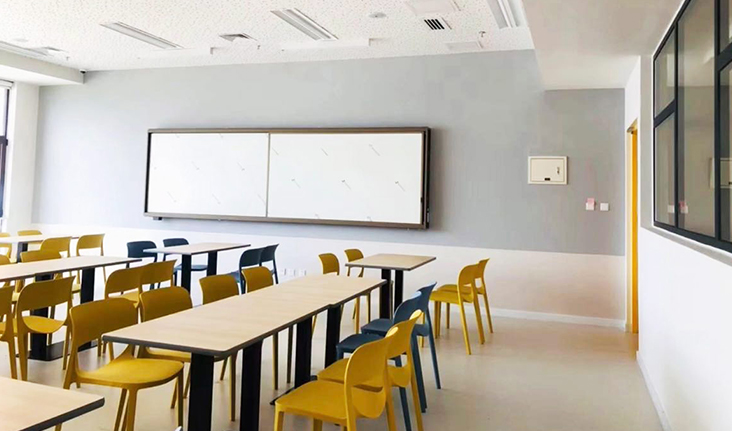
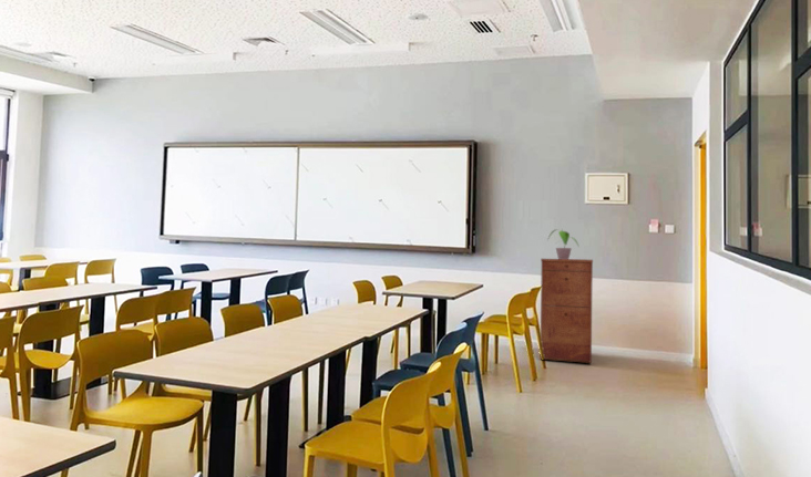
+ potted plant [546,228,581,259]
+ filing cabinet [540,258,594,364]
